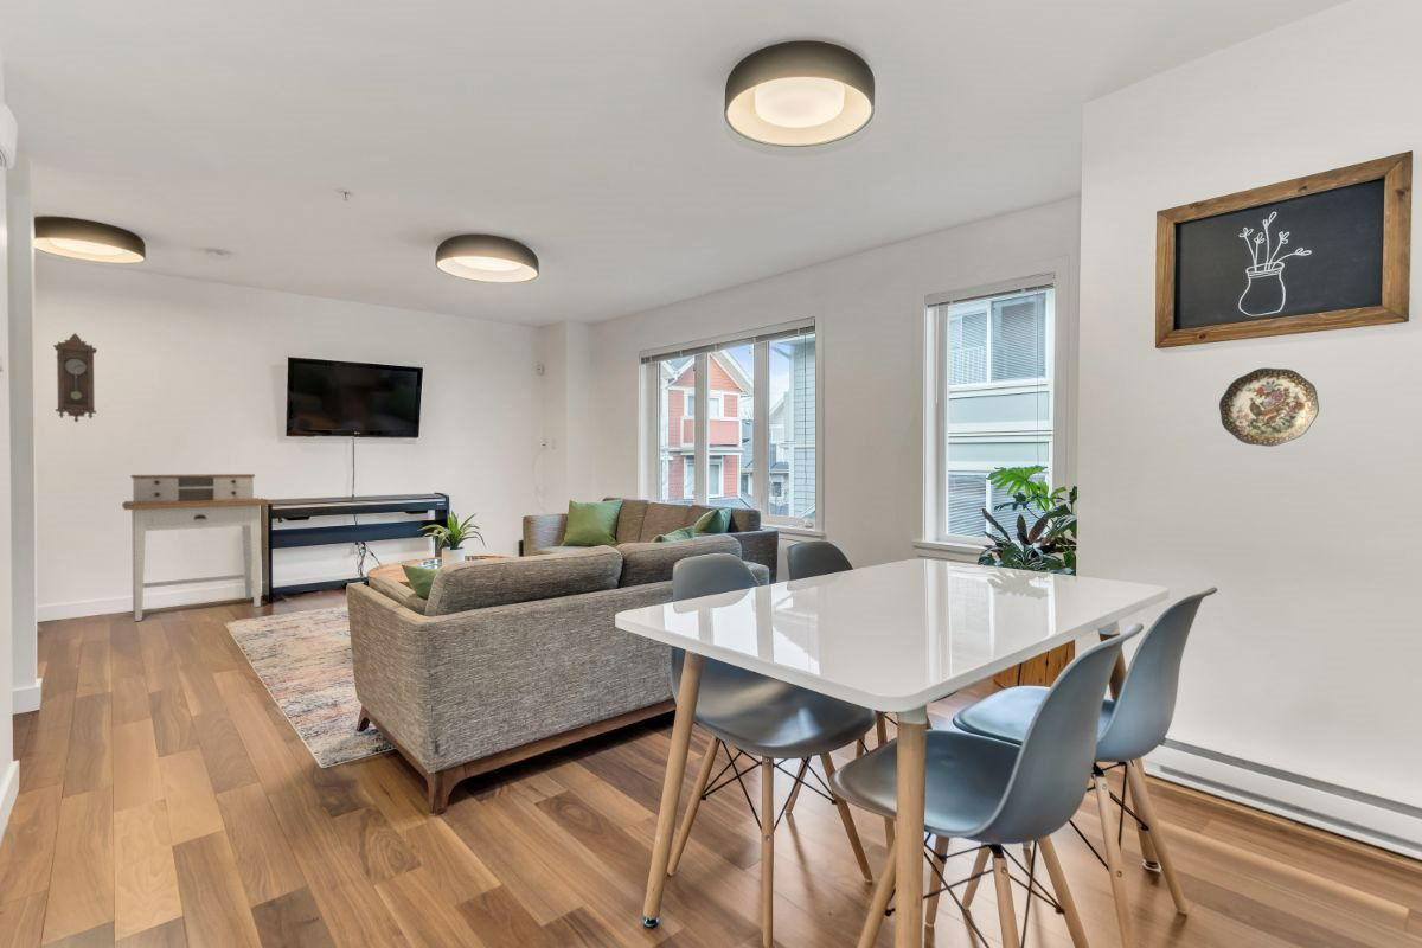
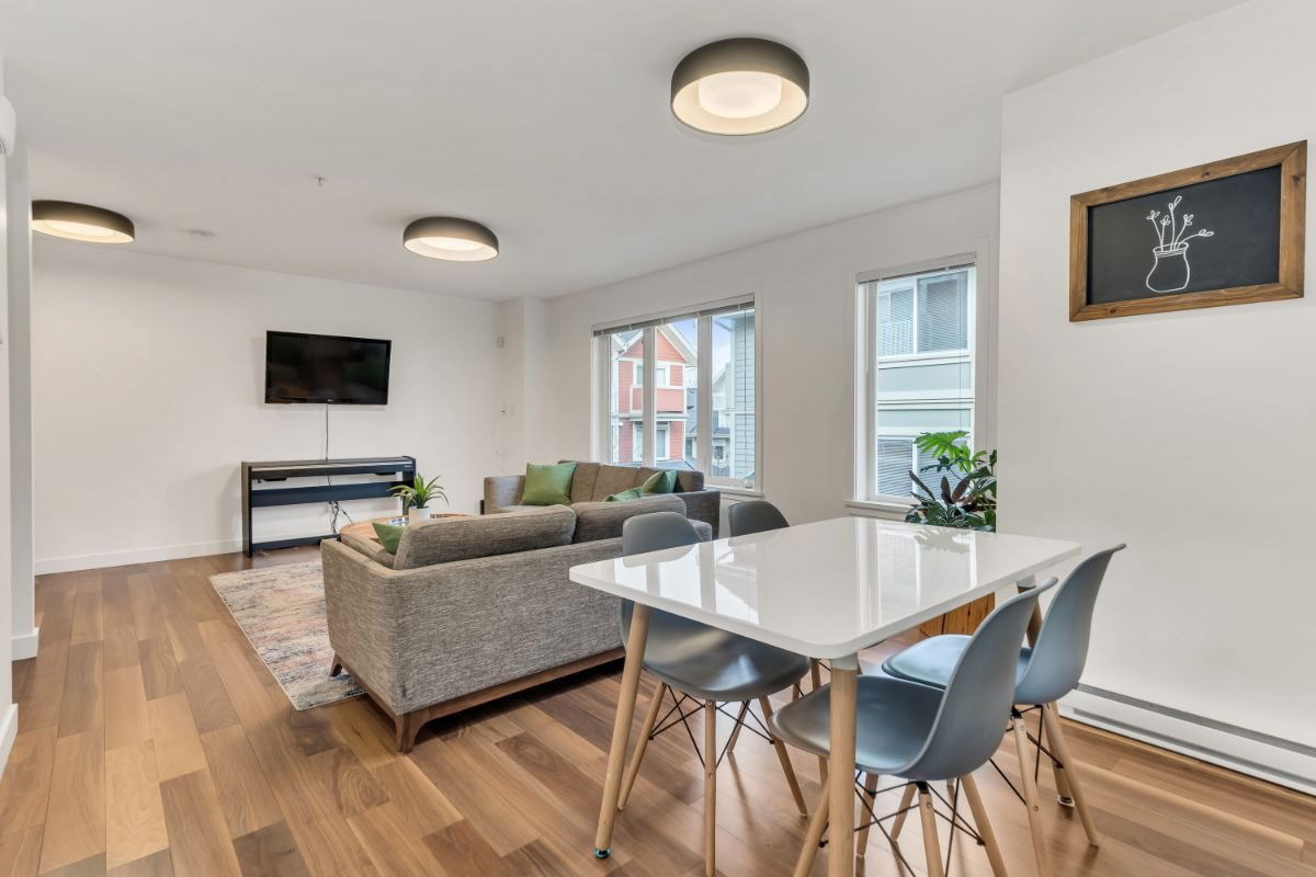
- desk [121,473,270,622]
- pendulum clock [52,332,98,424]
- decorative plate [1218,367,1320,448]
